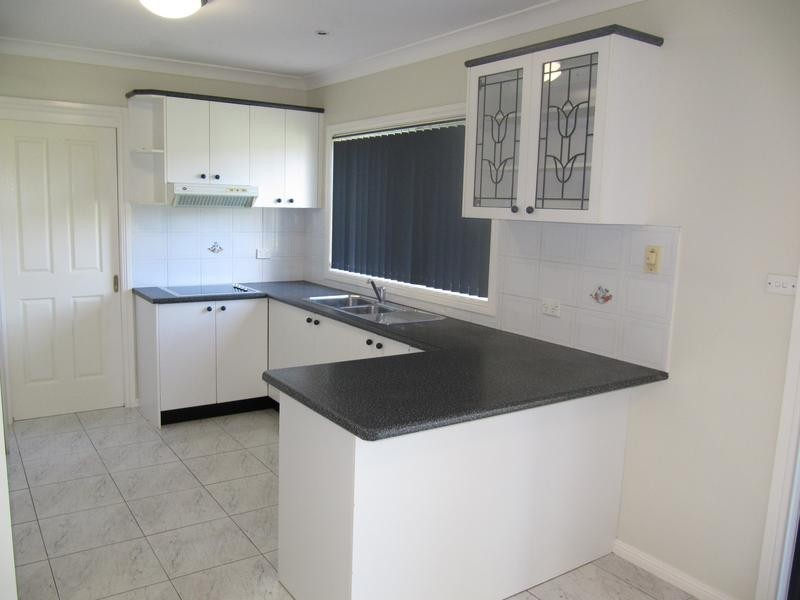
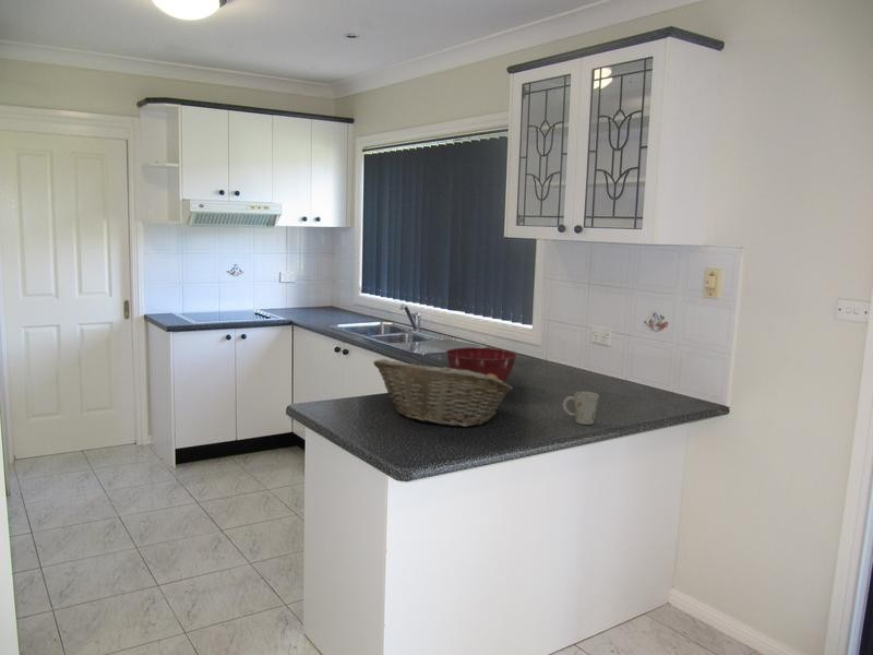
+ mixing bowl [445,346,518,383]
+ fruit basket [372,358,514,428]
+ mug [562,391,600,426]
